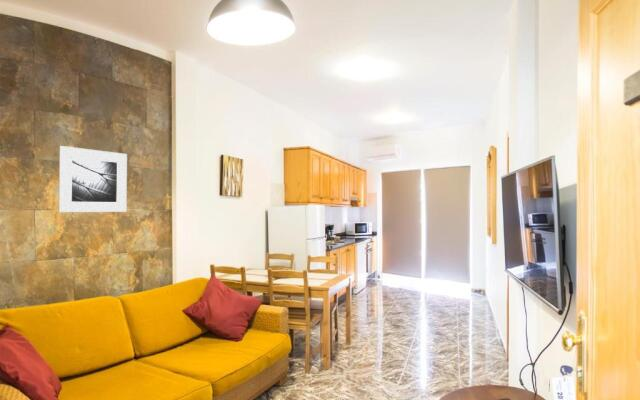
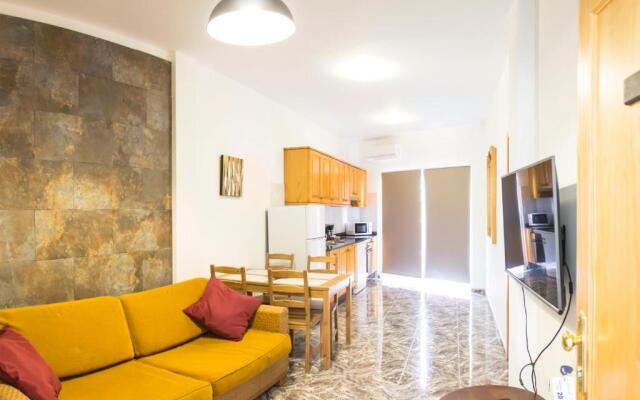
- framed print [57,145,128,213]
